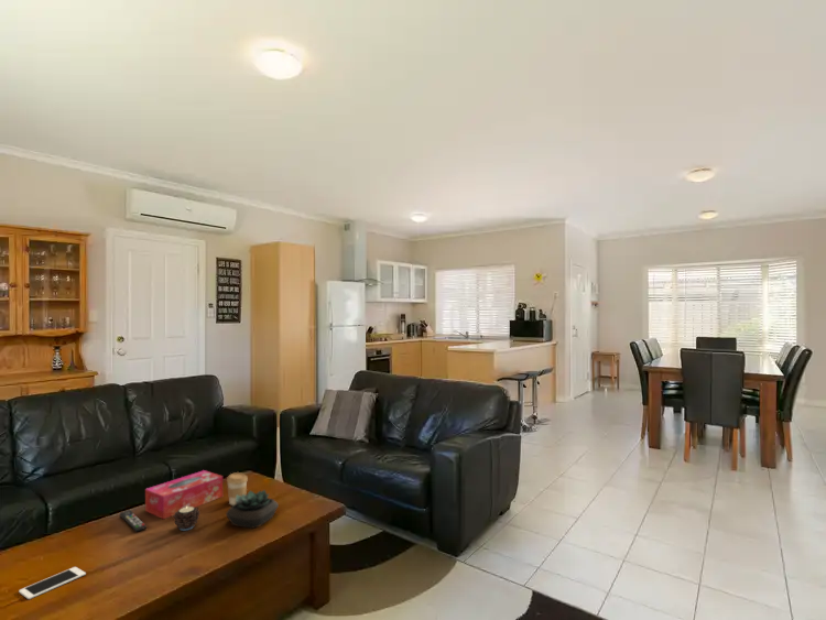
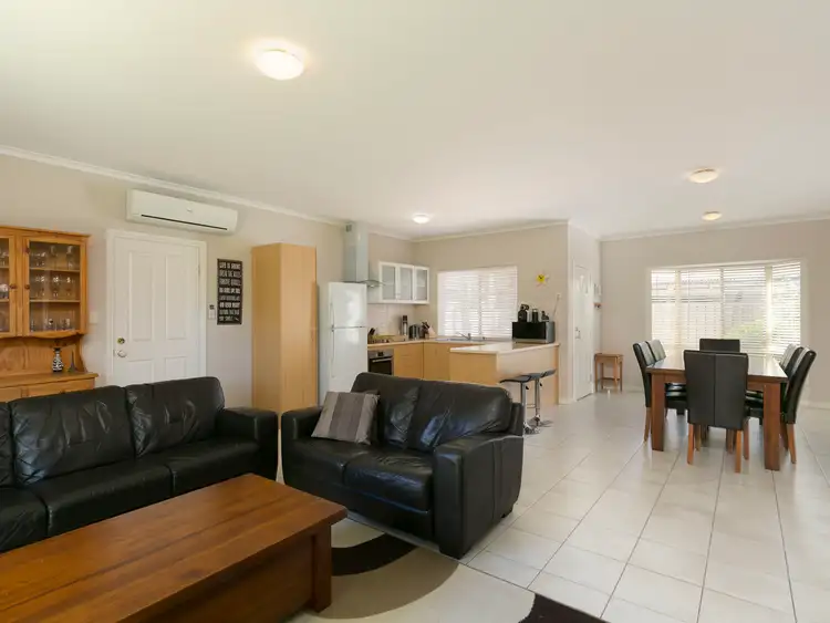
- succulent plant [225,489,280,529]
- candle [172,507,200,532]
- cell phone [18,566,87,600]
- coffee cup [226,471,249,505]
- remote control [119,509,148,533]
- tissue box [144,469,224,520]
